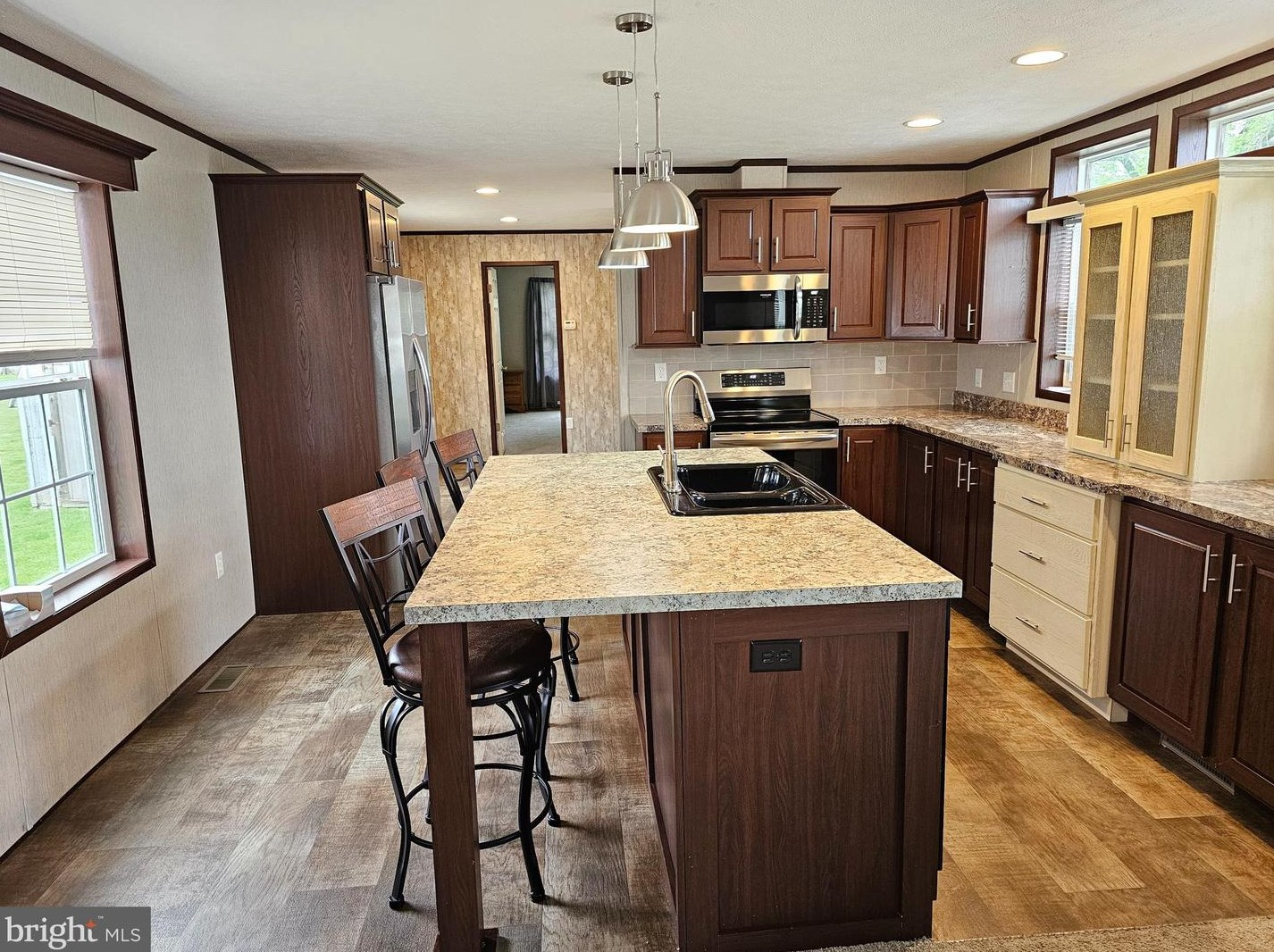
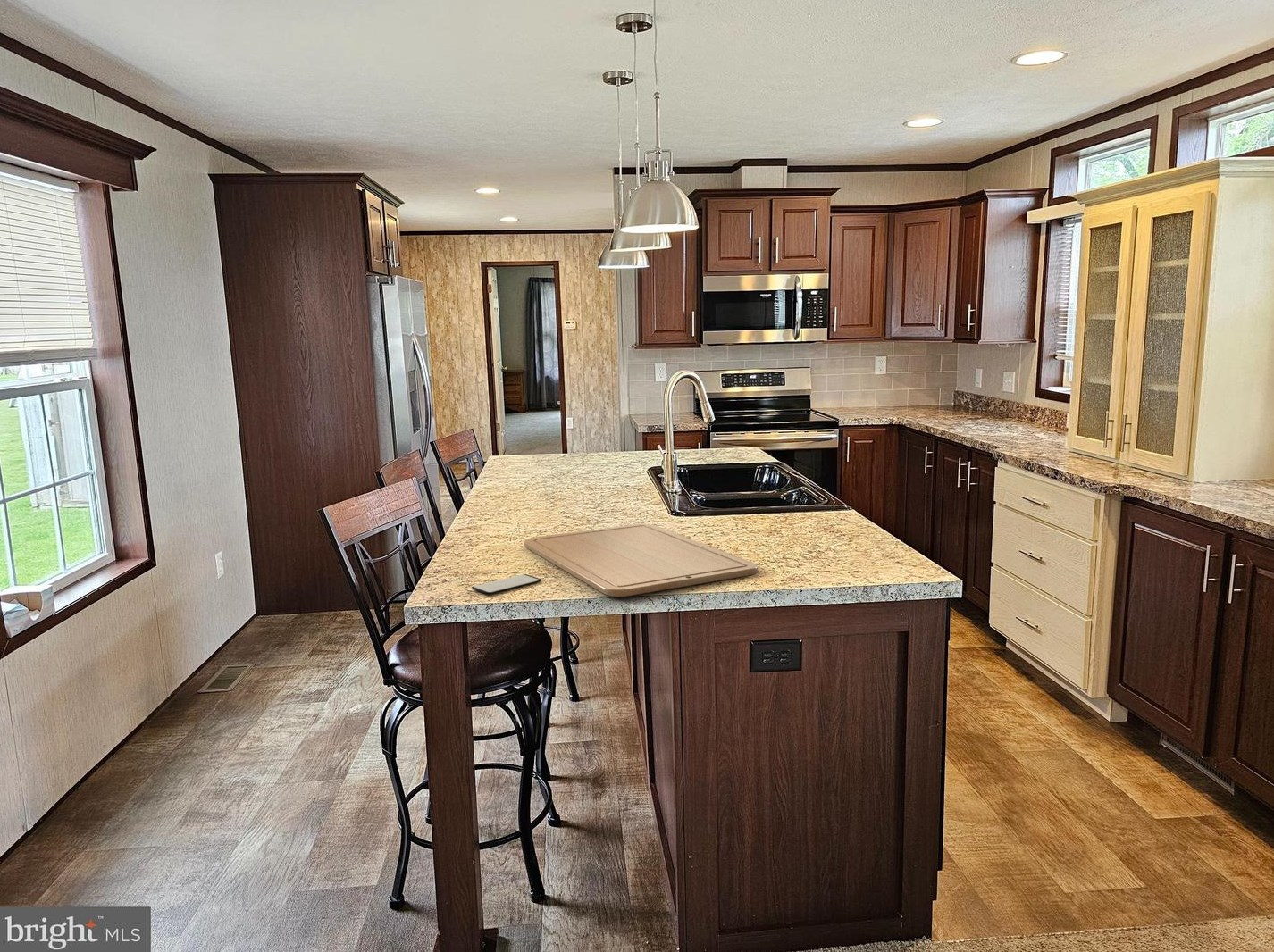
+ chopping board [524,523,759,597]
+ smartphone [471,573,541,595]
